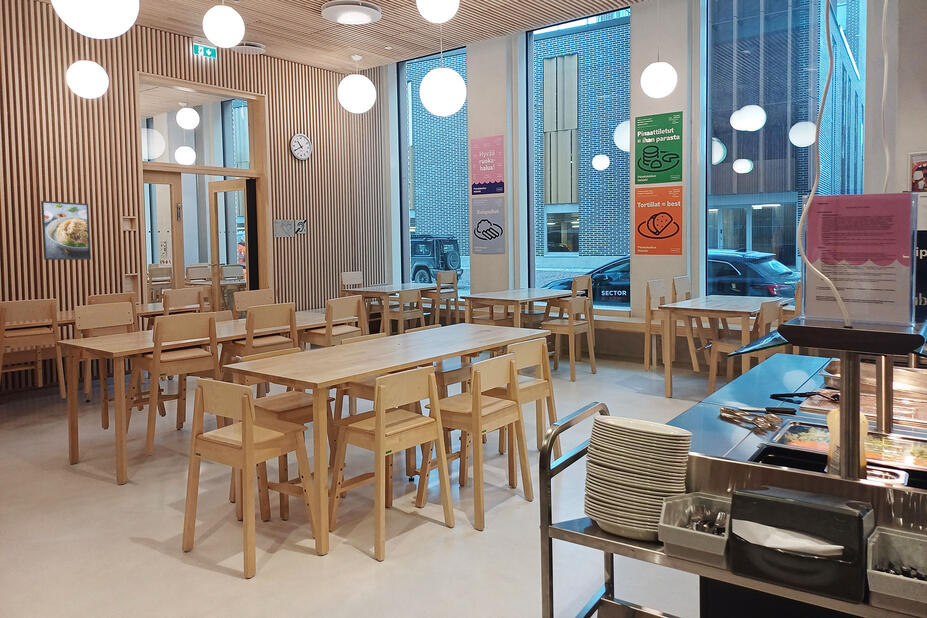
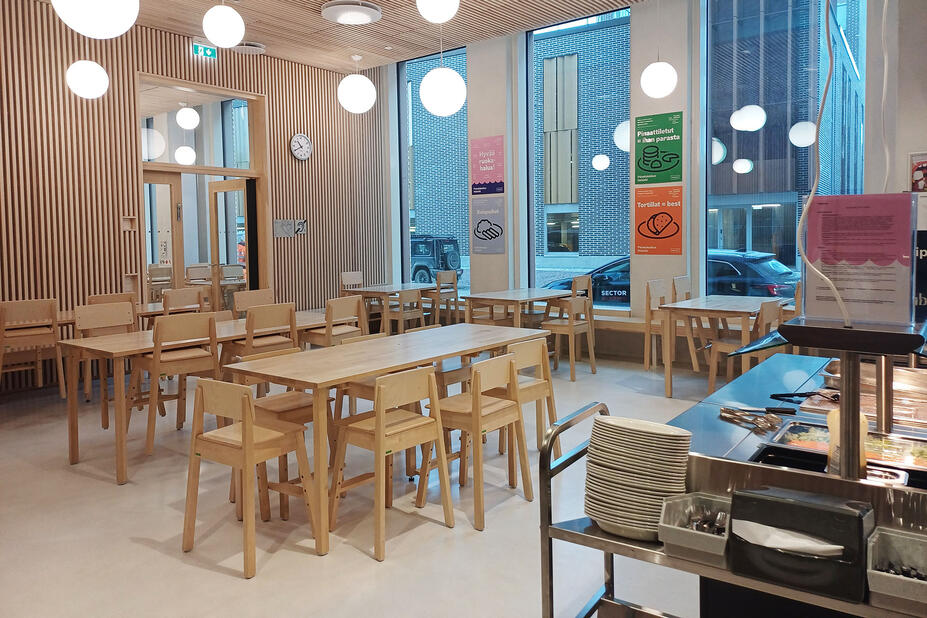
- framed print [40,200,92,261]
